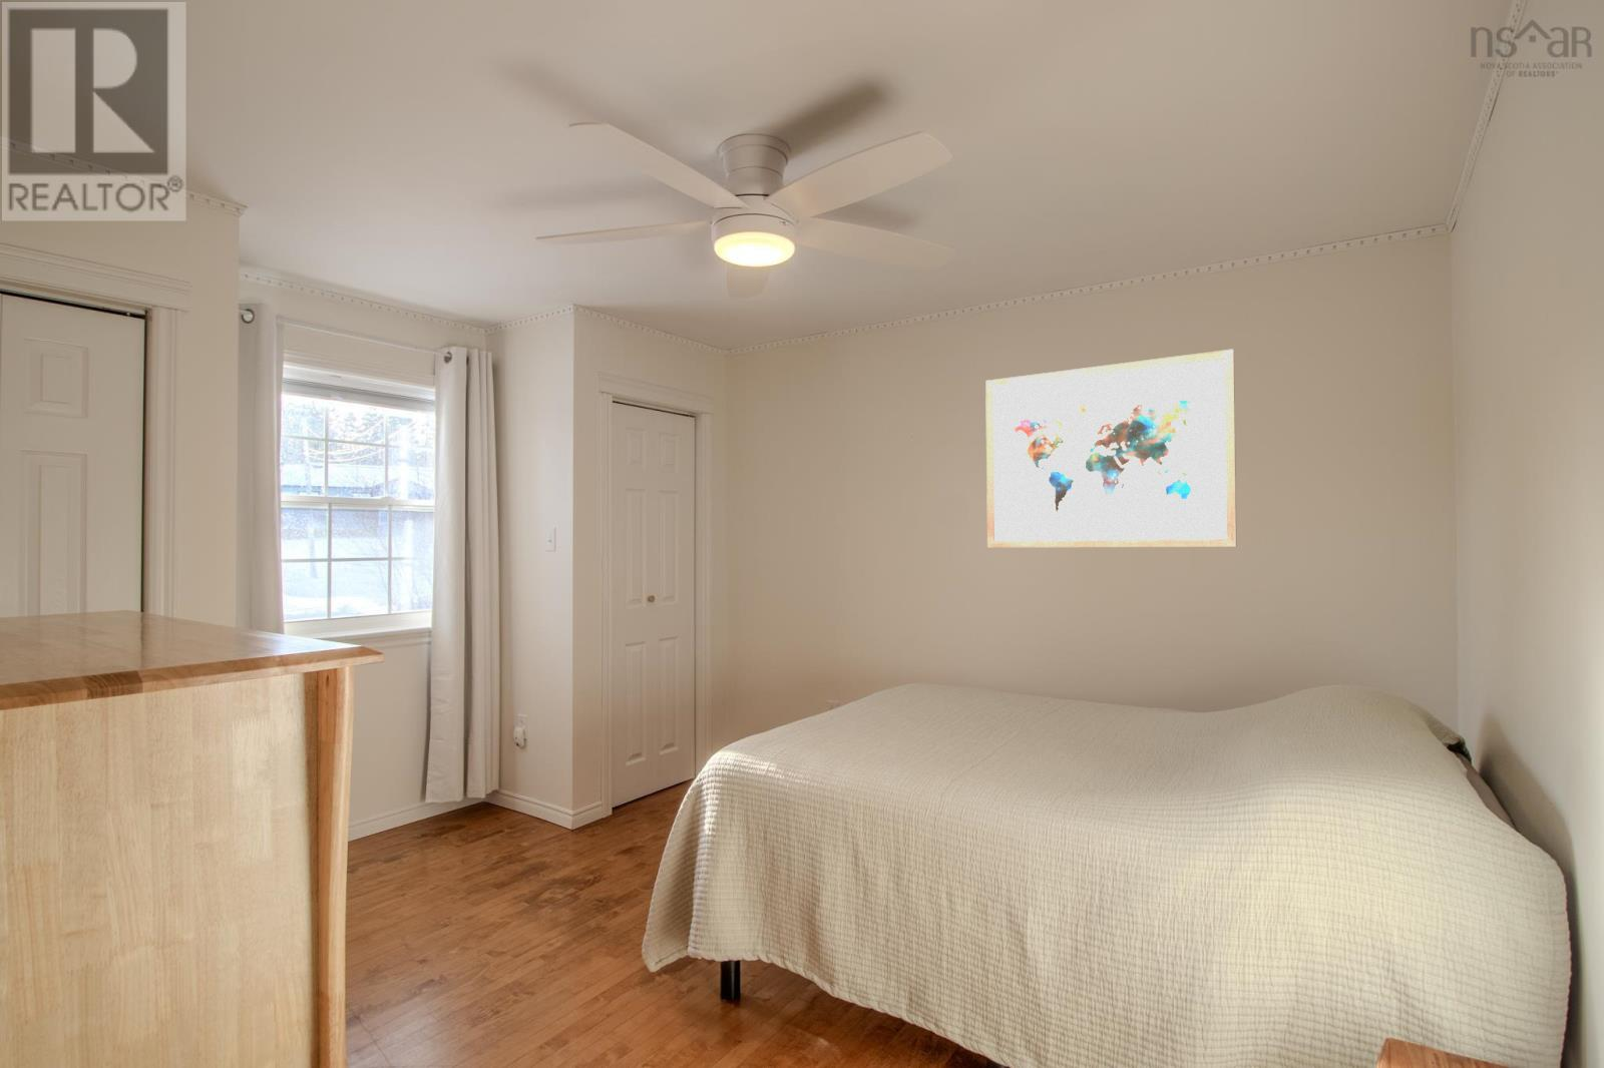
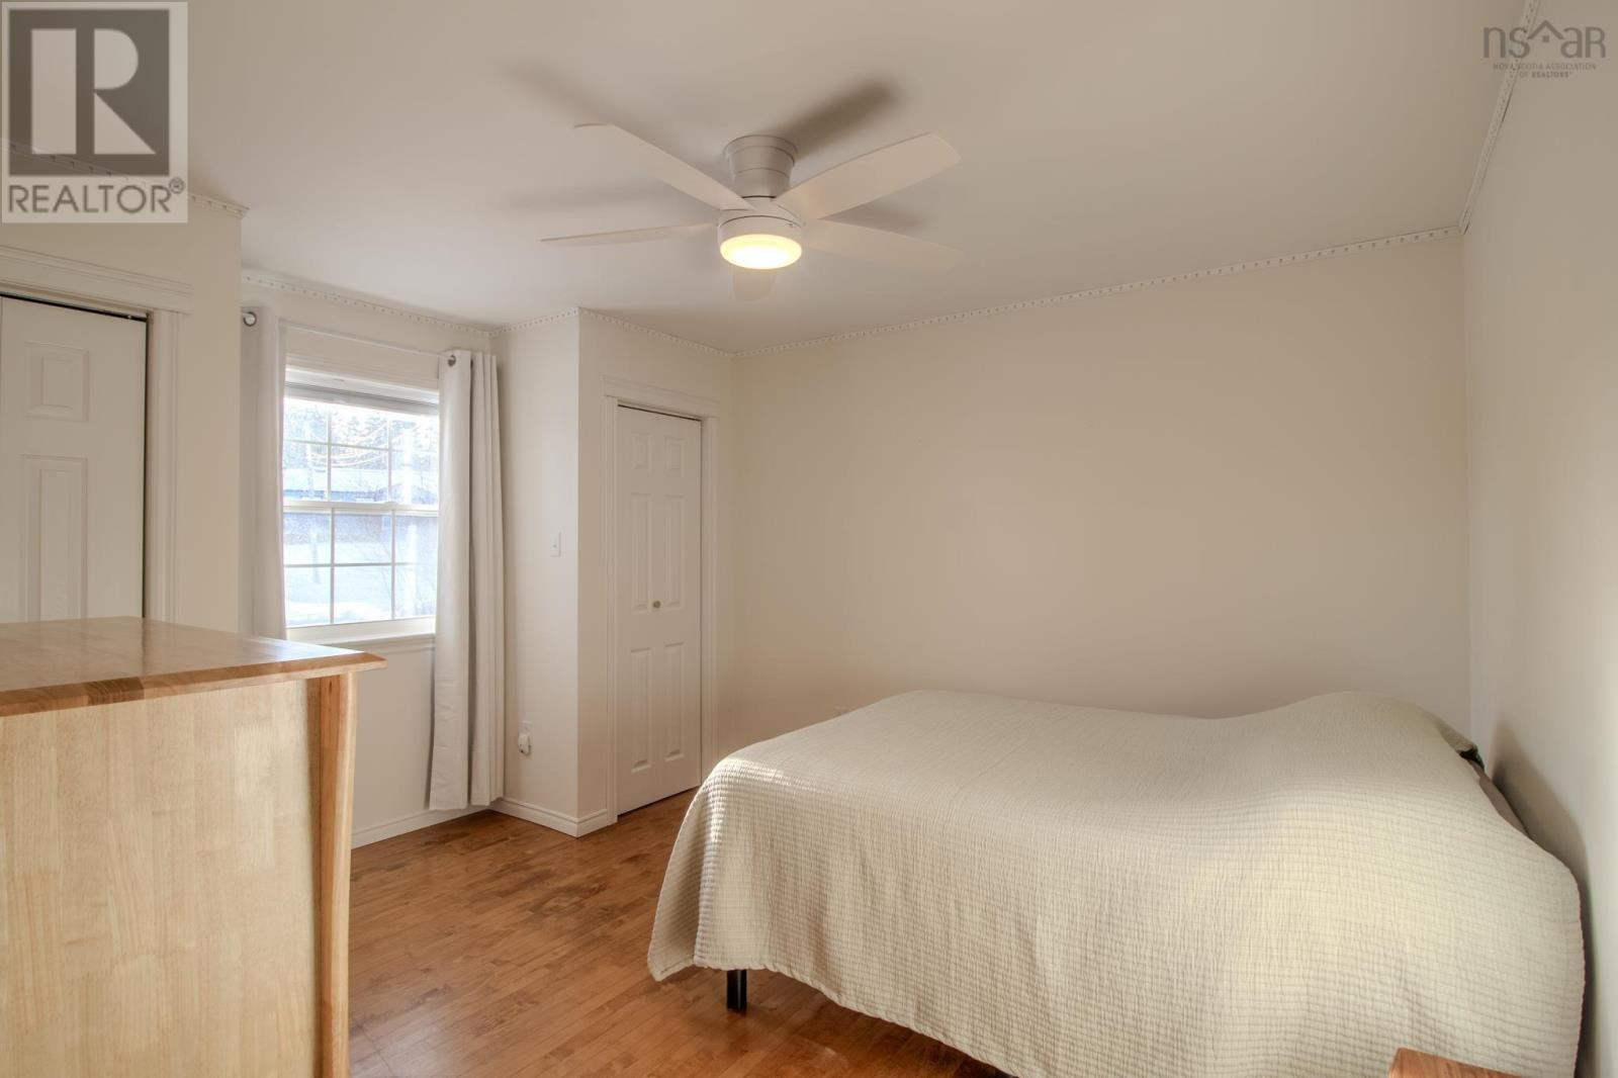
- wall art [984,348,1237,548]
